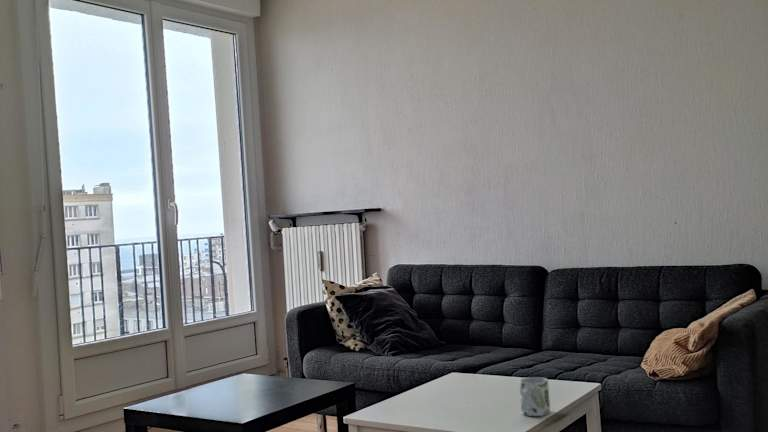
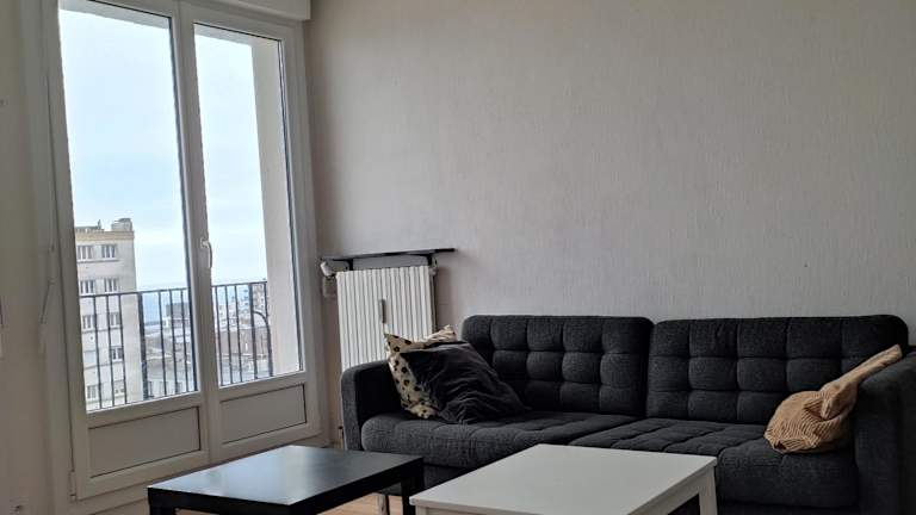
- mug [519,376,551,417]
